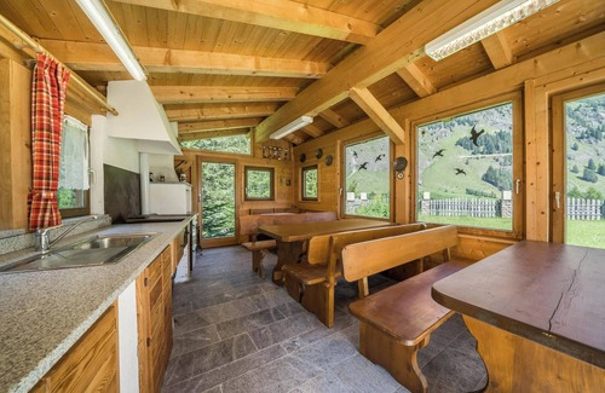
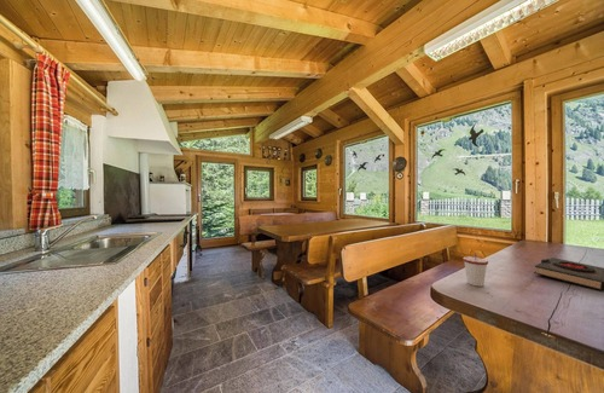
+ book [533,256,604,291]
+ cup [461,252,489,288]
